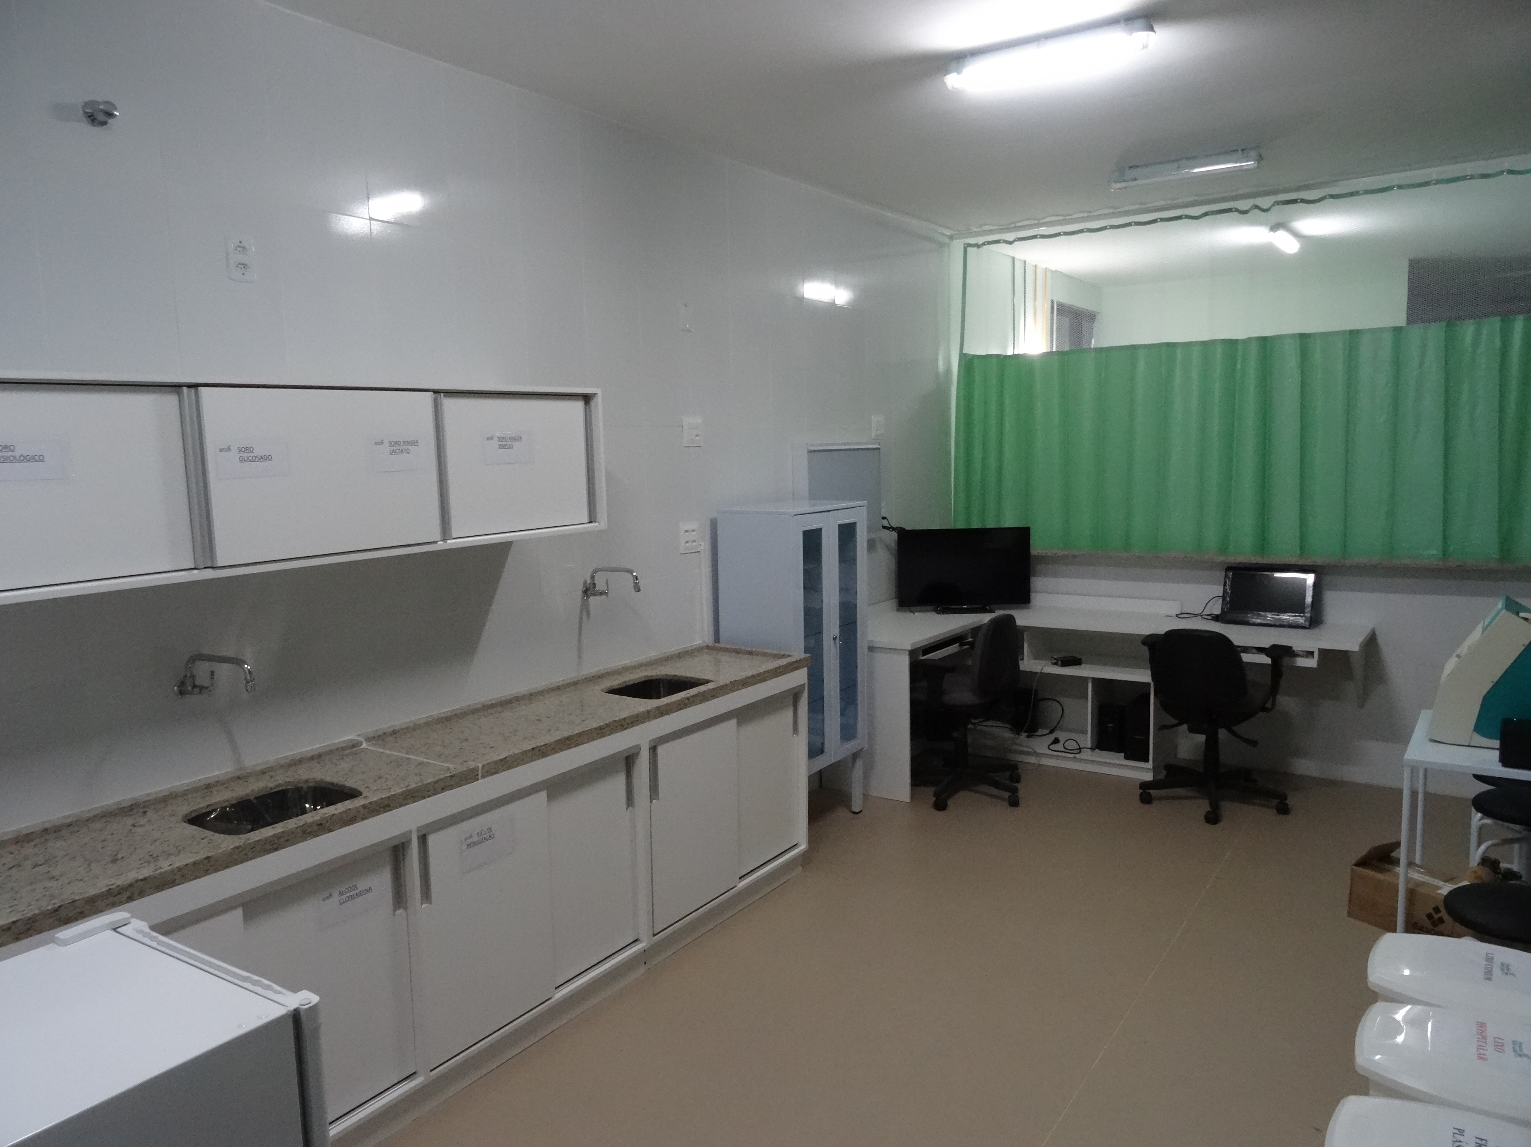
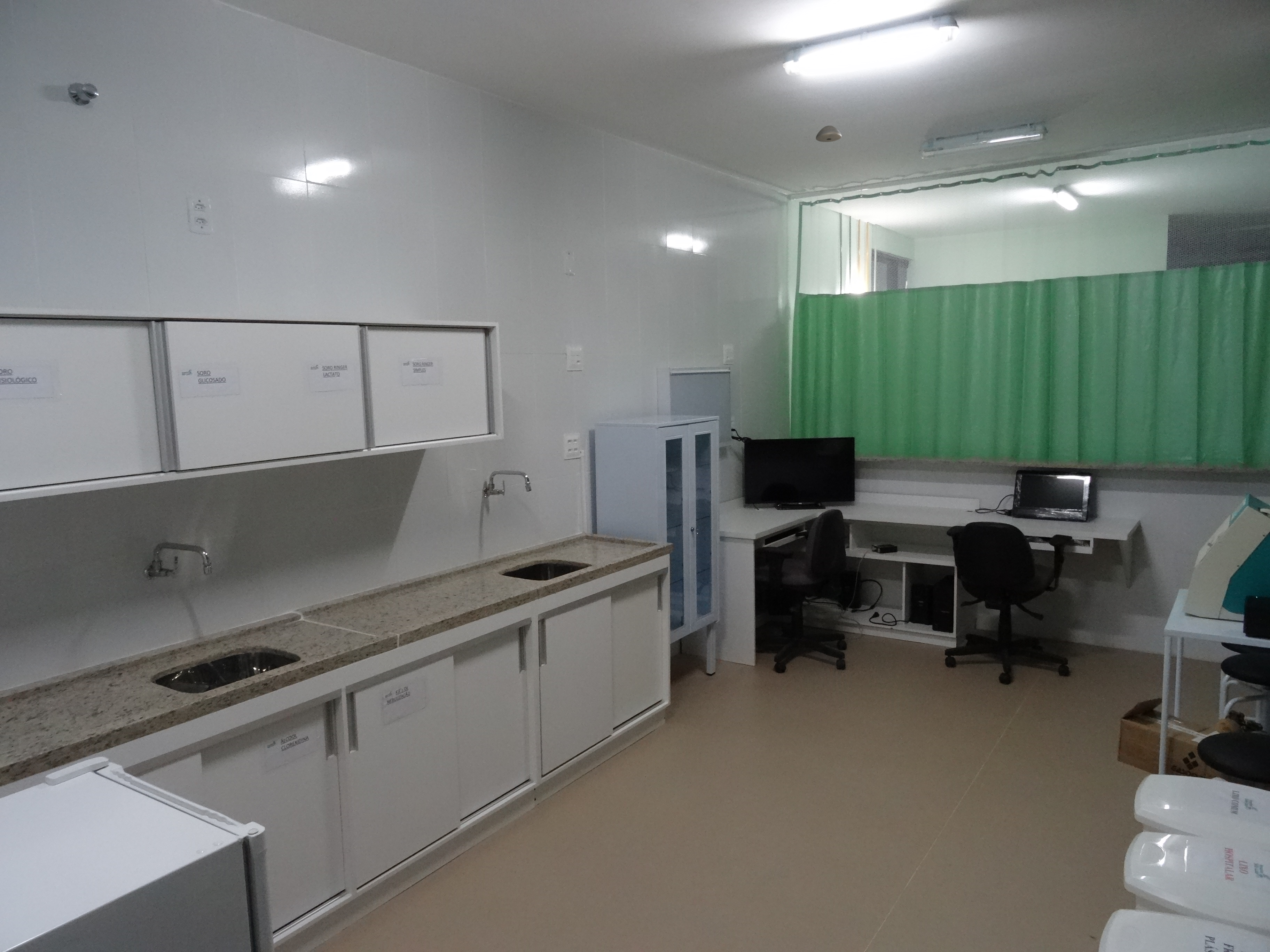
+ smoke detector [815,125,842,142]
